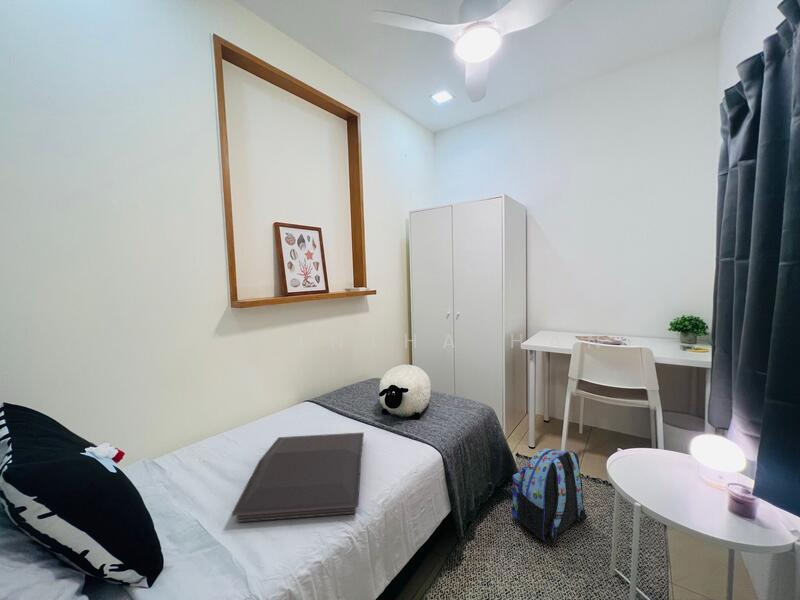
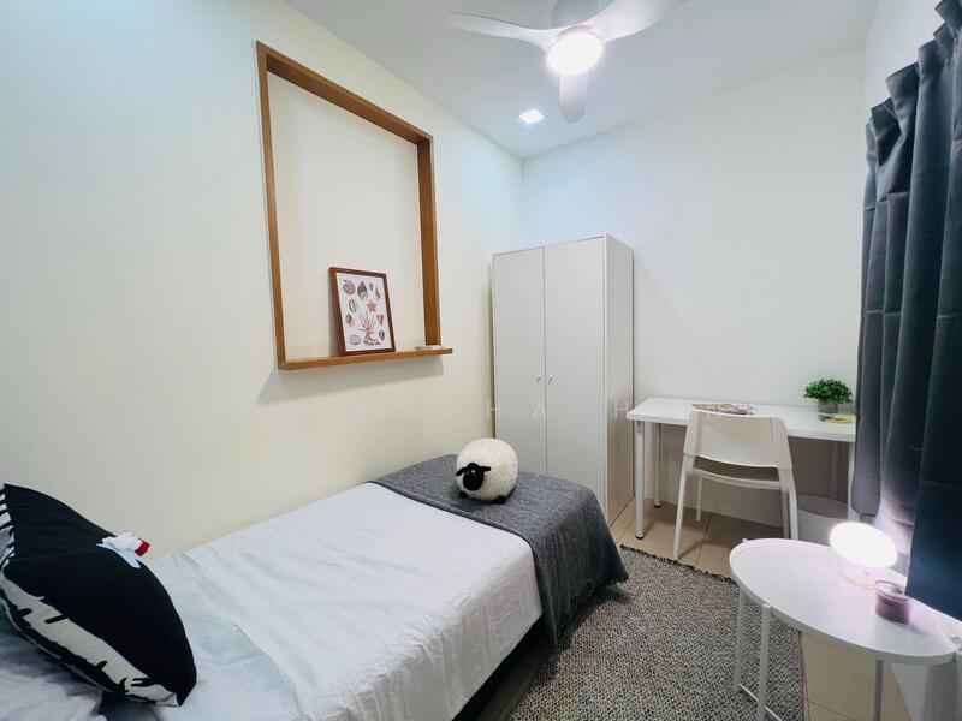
- backpack [511,447,588,545]
- serving tray [231,432,365,523]
